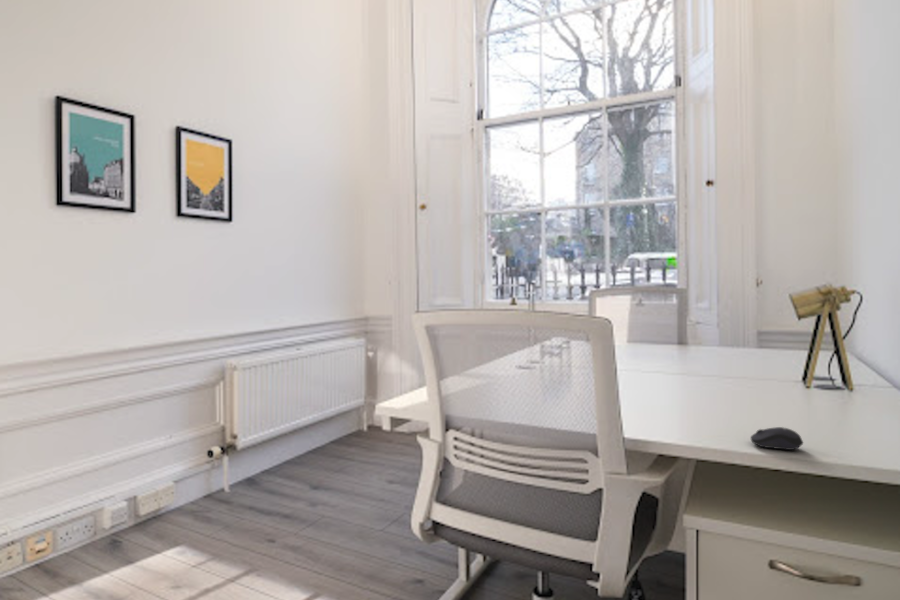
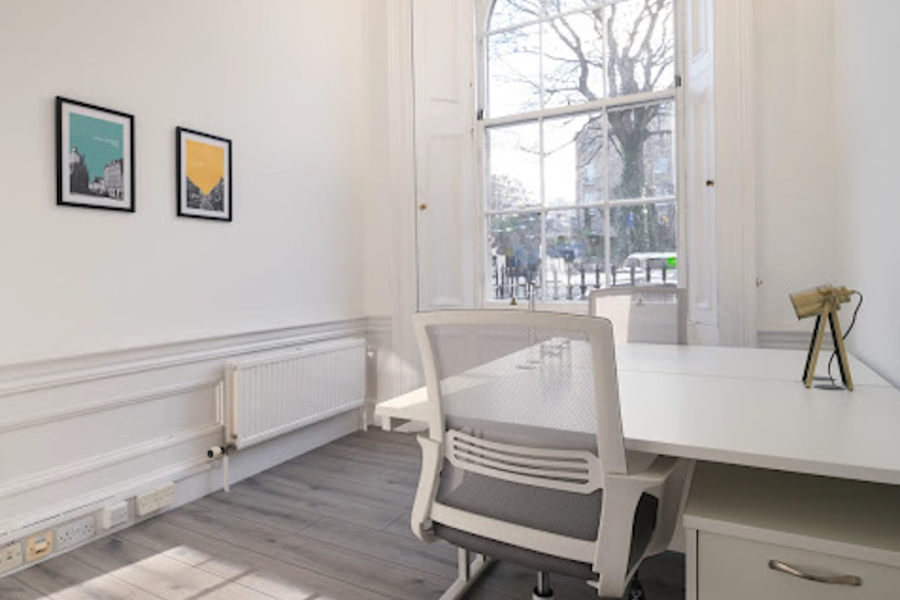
- computer mouse [750,426,804,451]
